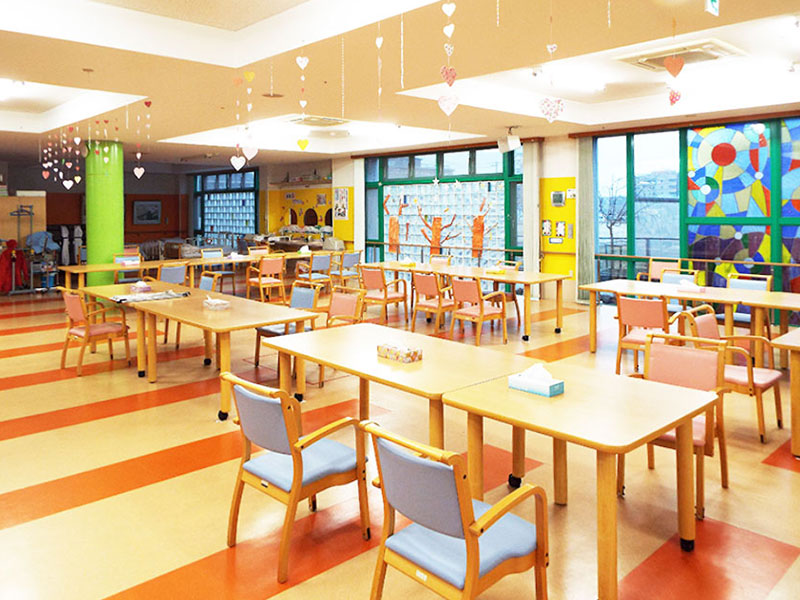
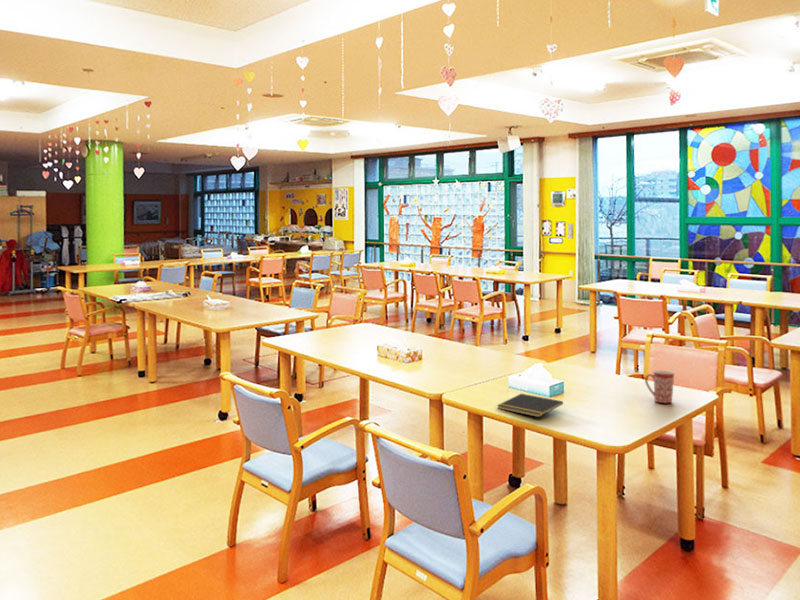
+ mug [644,370,676,404]
+ notepad [496,393,564,418]
